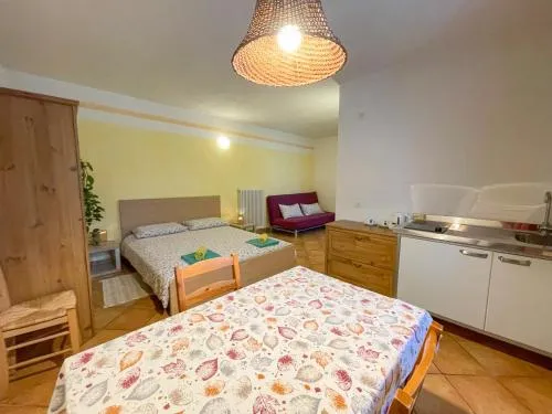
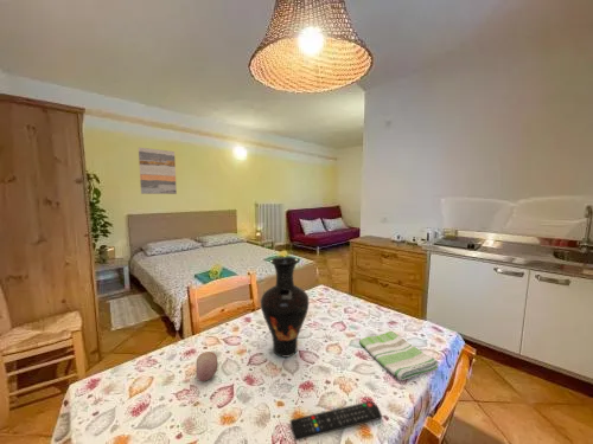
+ fruit [196,350,219,382]
+ remote control [289,400,383,442]
+ vase [260,256,310,358]
+ wall art [138,147,178,195]
+ dish towel [358,330,440,381]
